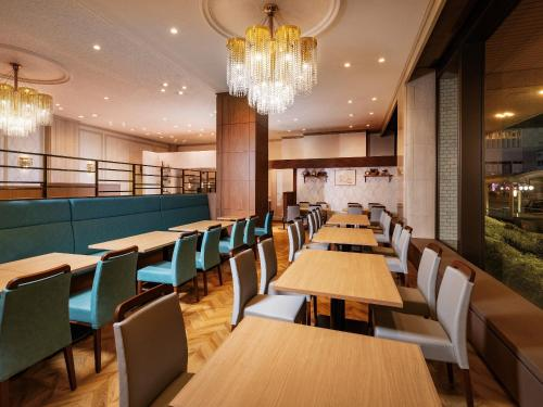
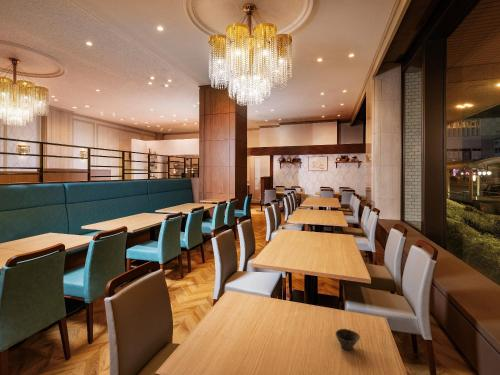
+ cup [335,328,361,351]
